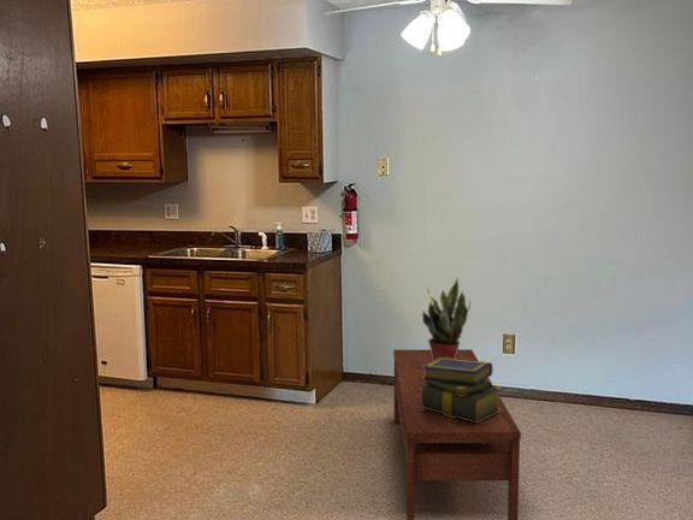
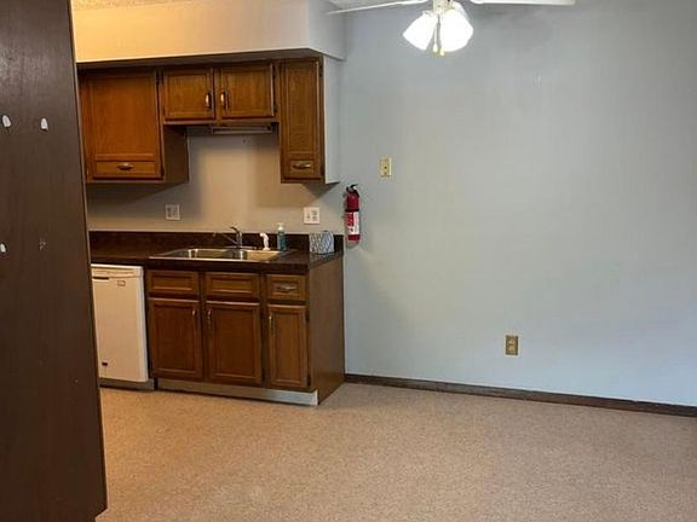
- stack of books [421,358,503,422]
- coffee table [392,348,522,520]
- potted plant [421,277,472,361]
